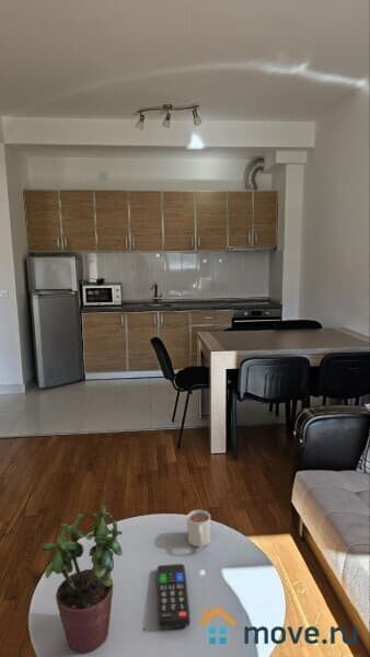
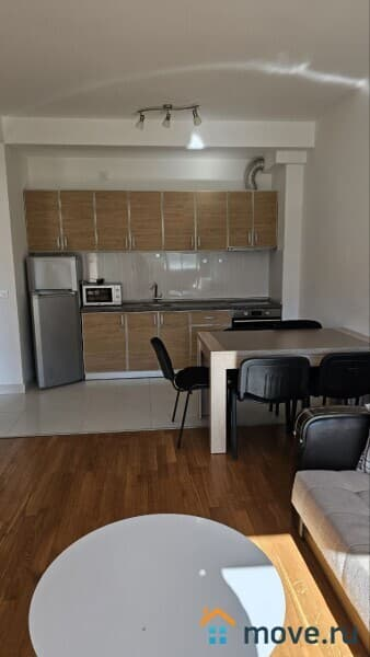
- potted plant [41,504,124,654]
- mug [186,509,211,550]
- remote control [155,563,190,630]
